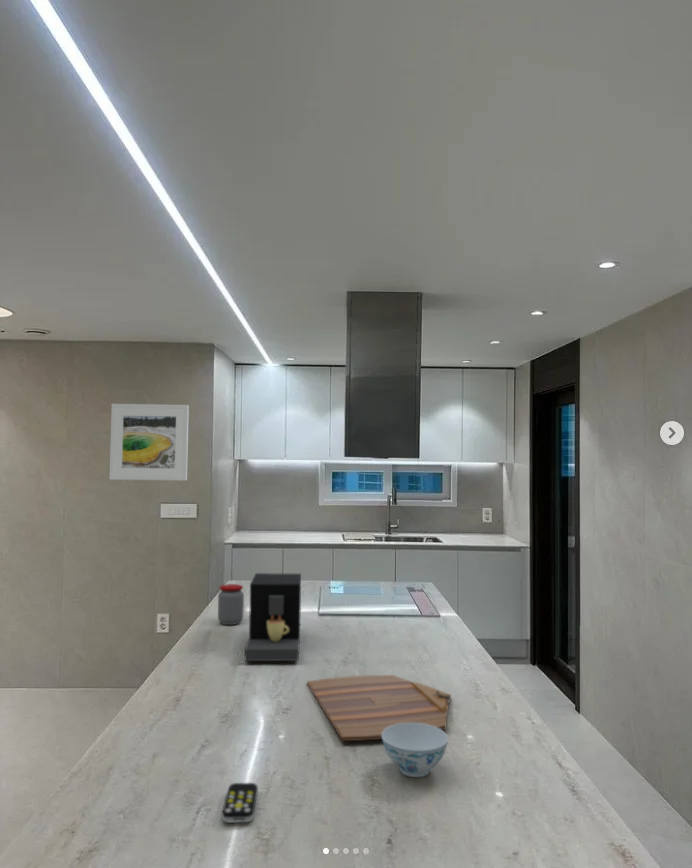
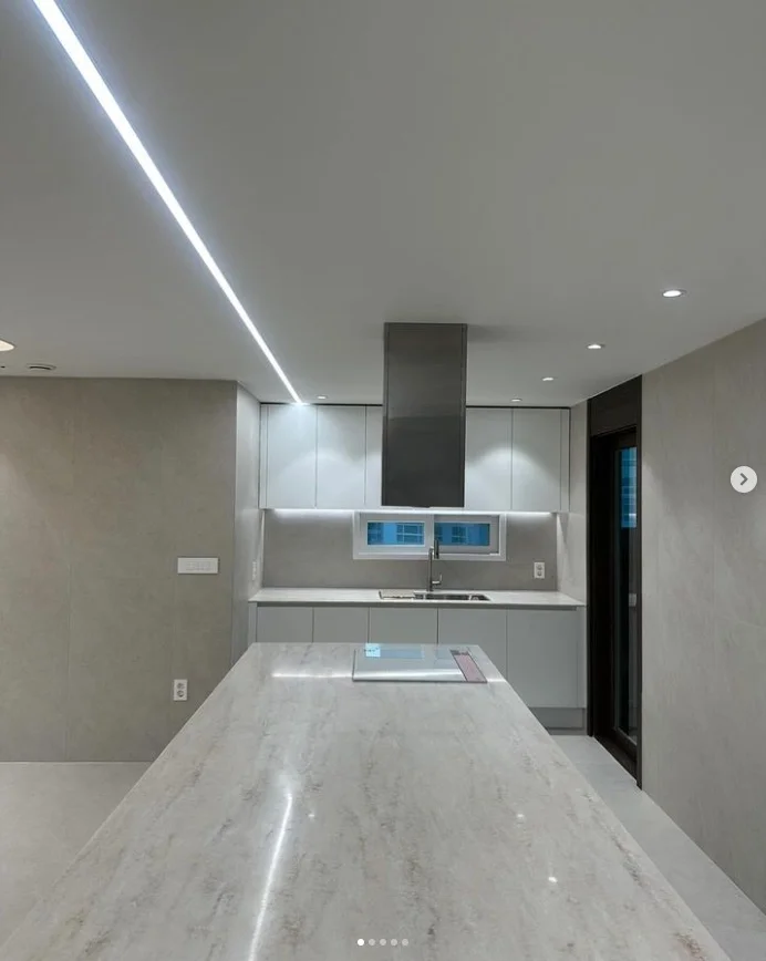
- chinaware [381,723,449,778]
- coffee maker [244,572,302,662]
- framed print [108,403,190,481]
- cutting board [306,674,452,742]
- remote control [221,782,259,824]
- jar [217,583,245,626]
